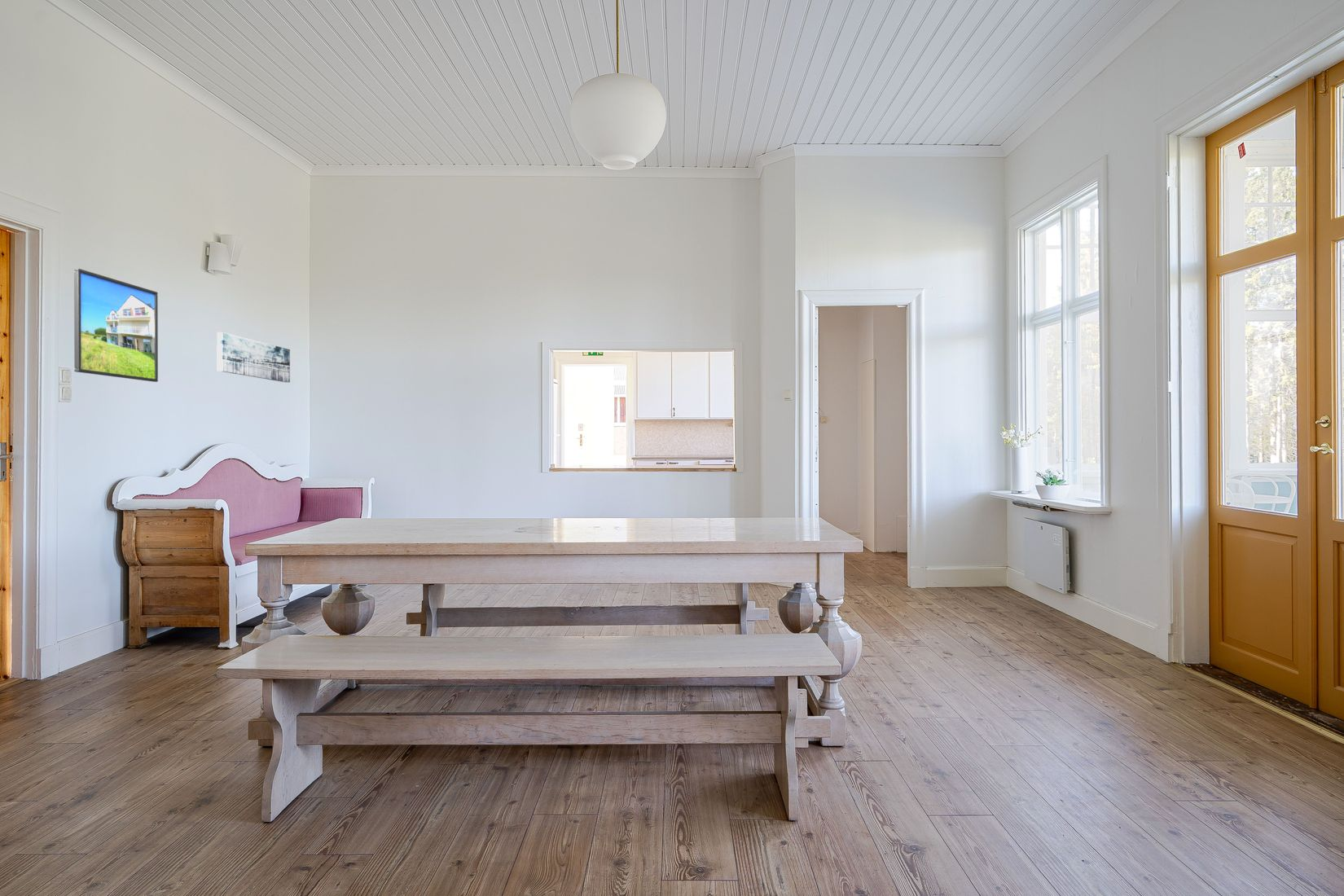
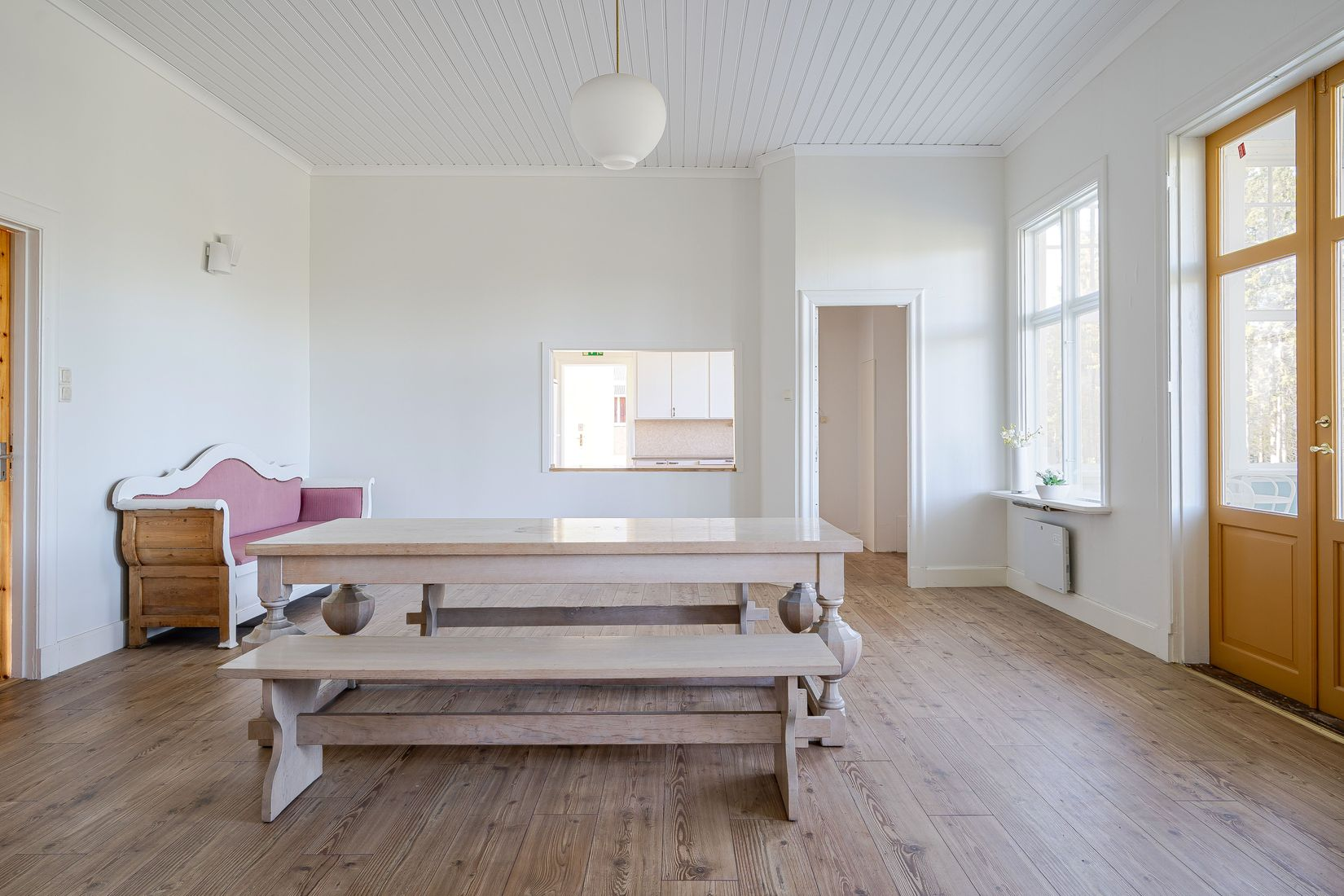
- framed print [73,267,159,383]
- wall art [216,332,291,383]
